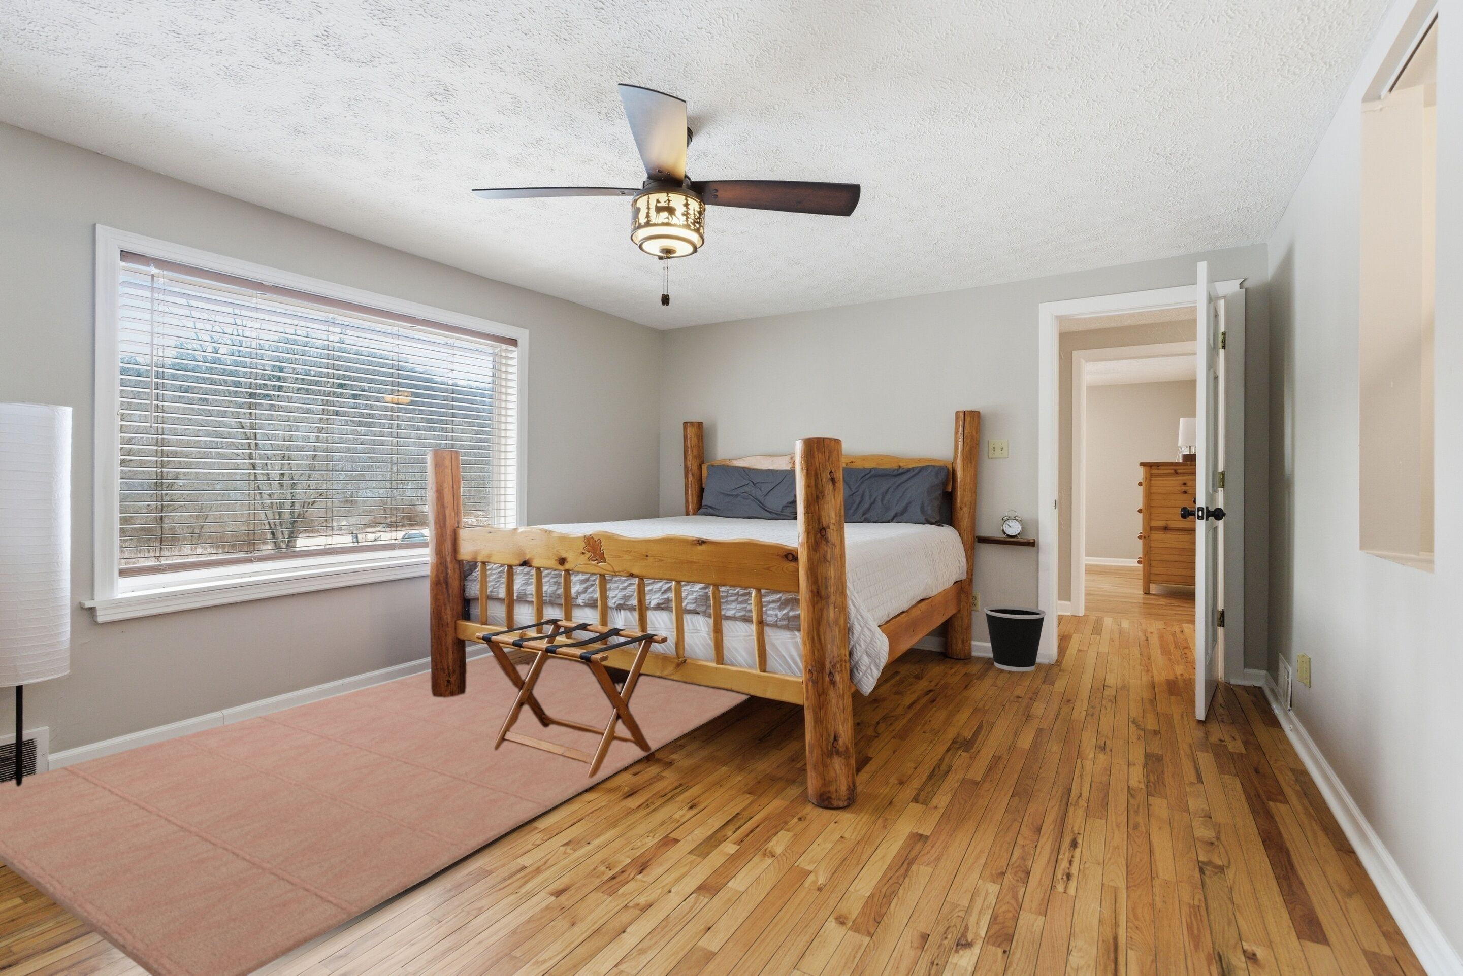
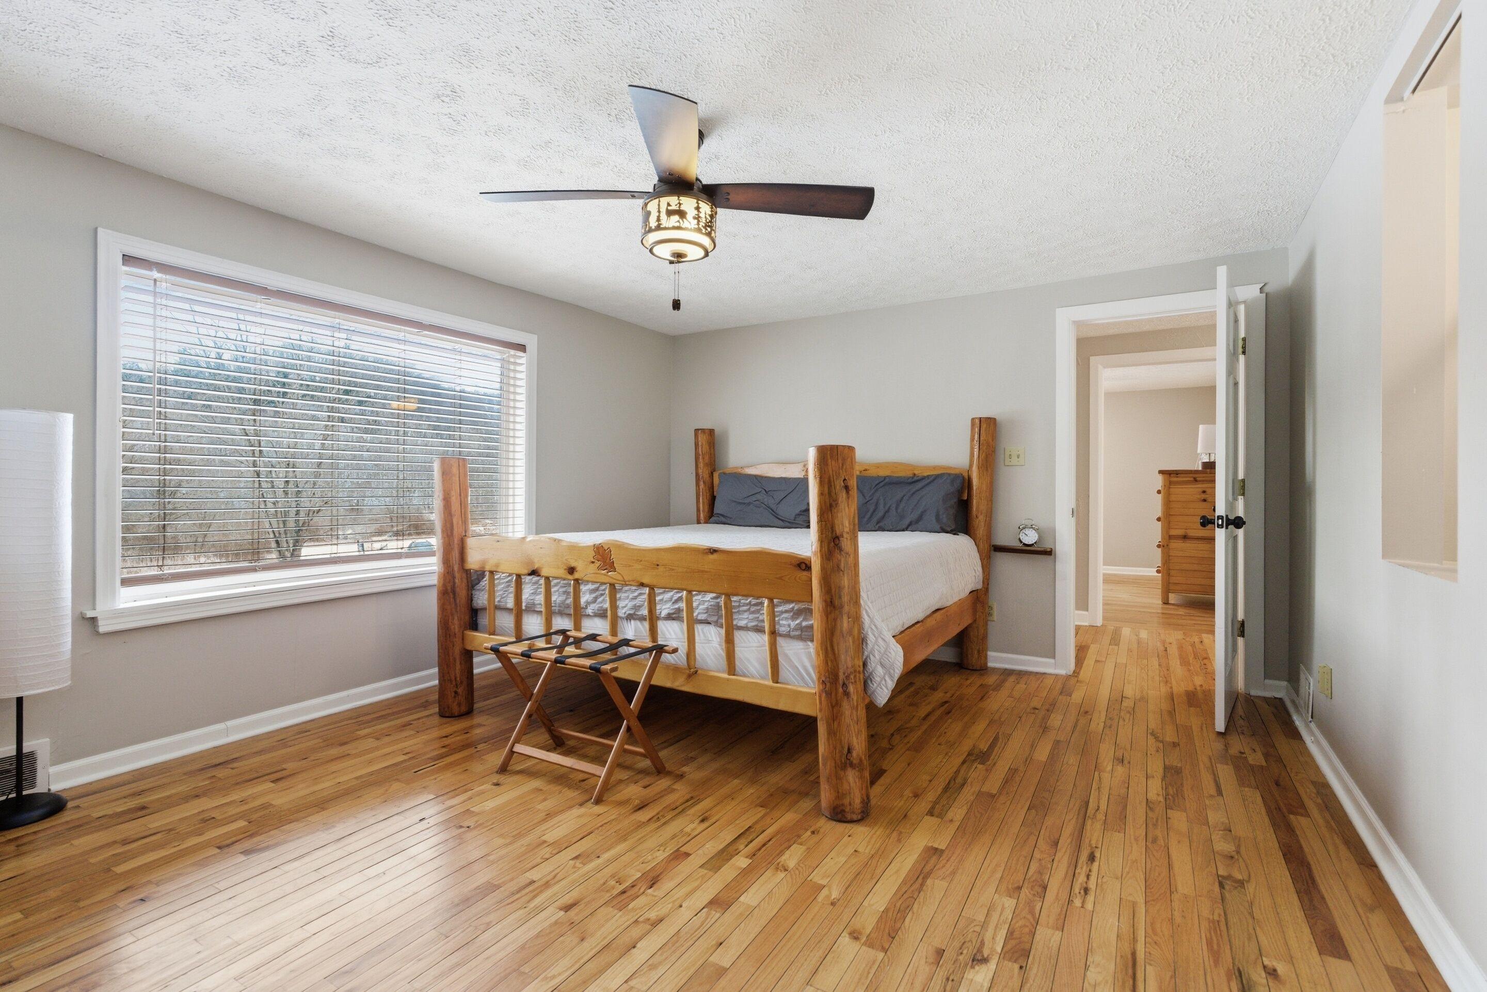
- rug [0,655,751,976]
- wastebasket [984,605,1047,672]
